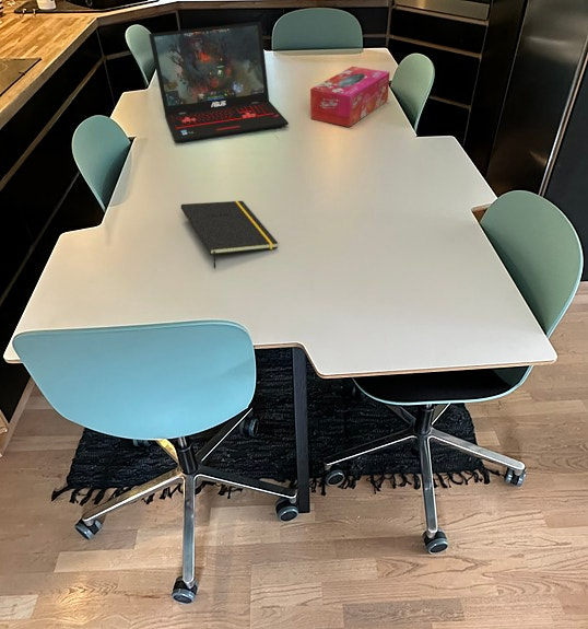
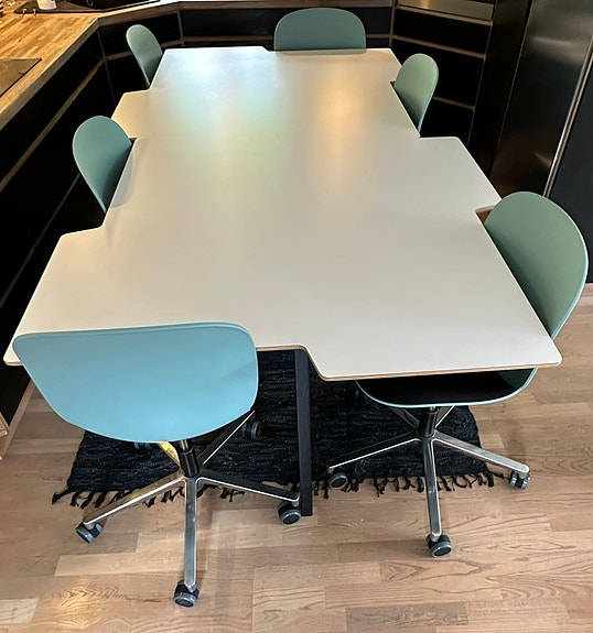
- tissue box [309,66,391,128]
- laptop [148,21,290,143]
- notepad [180,200,279,269]
